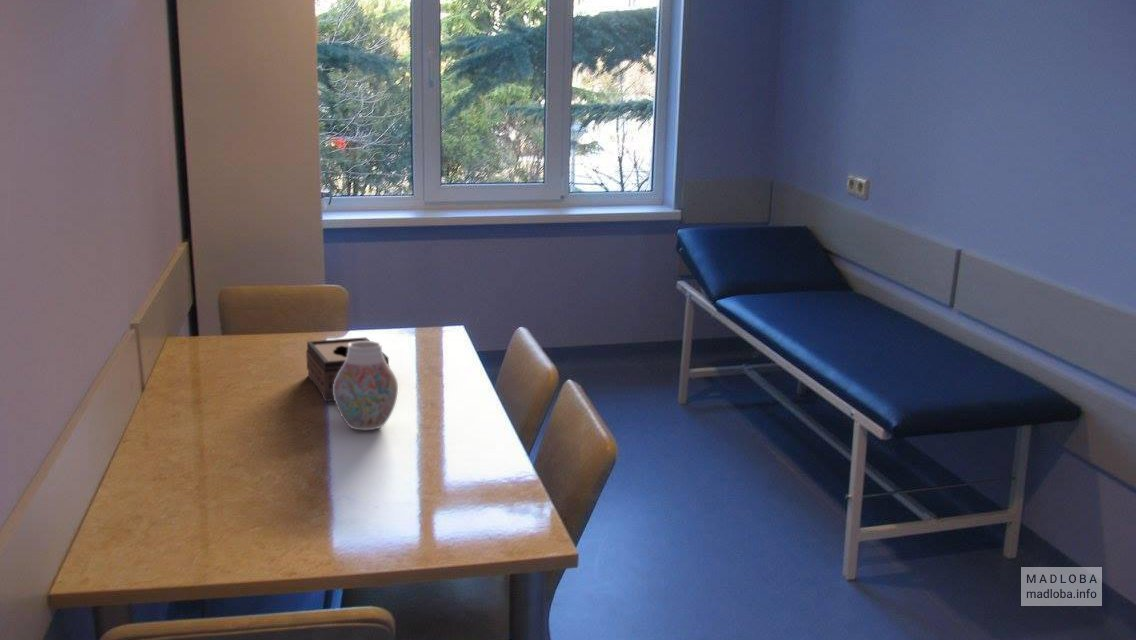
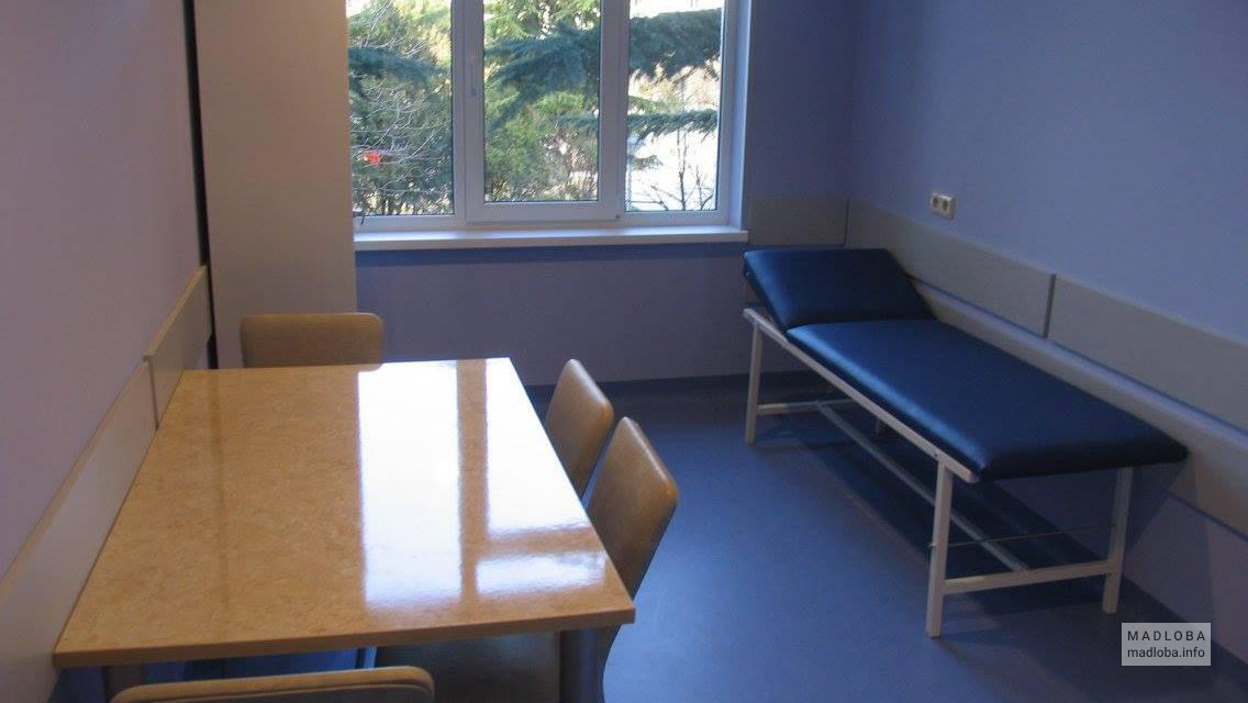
- vase [333,340,399,431]
- tissue box [305,336,391,402]
